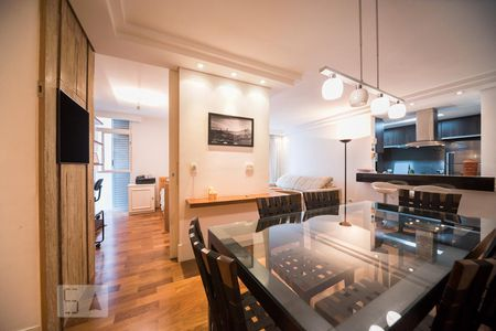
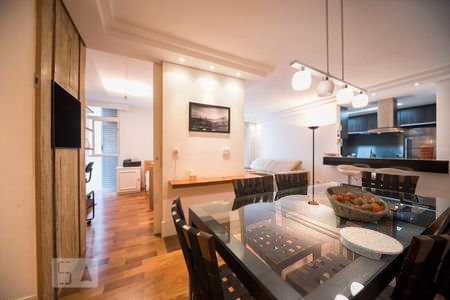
+ plate [339,226,404,261]
+ fruit basket [323,185,391,223]
